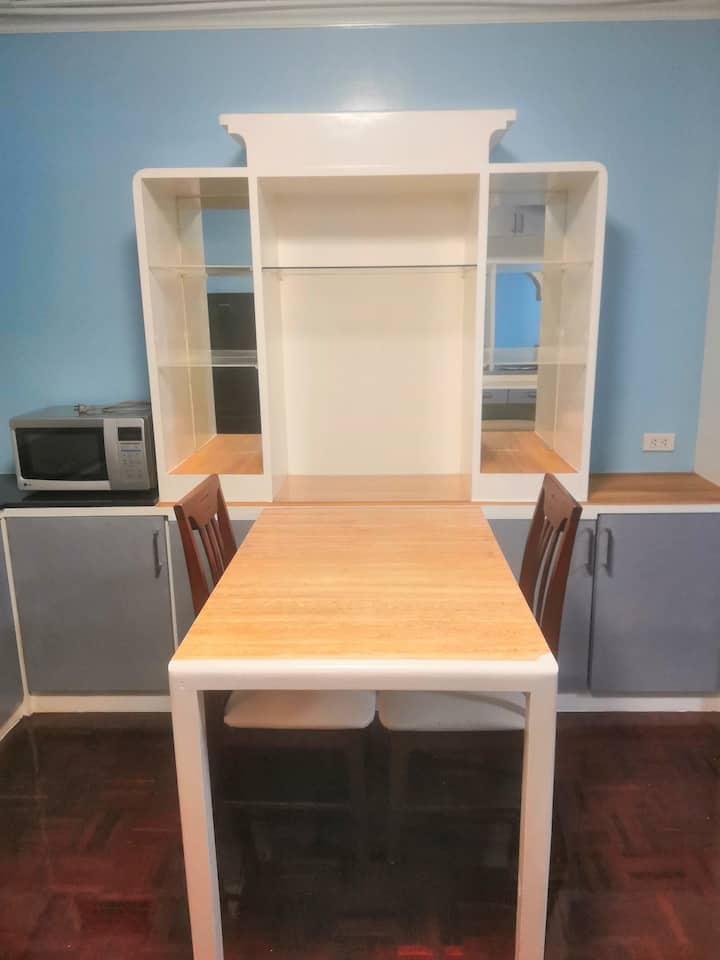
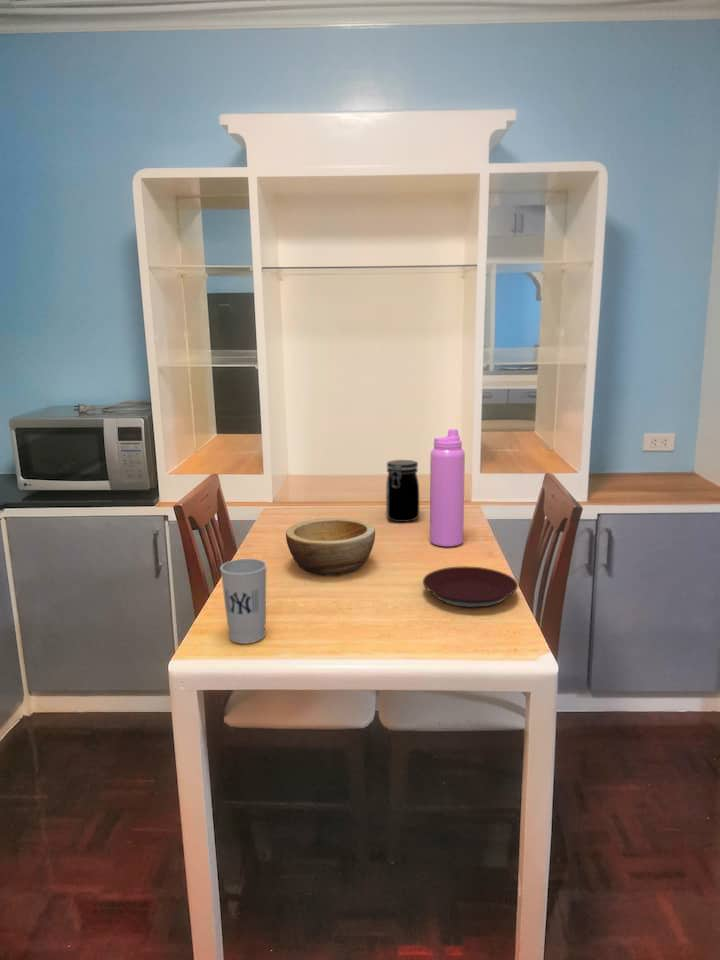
+ jar [385,459,420,523]
+ water bottle [429,428,466,548]
+ plate [422,565,519,609]
+ cup [219,558,268,645]
+ bowl [285,517,376,576]
